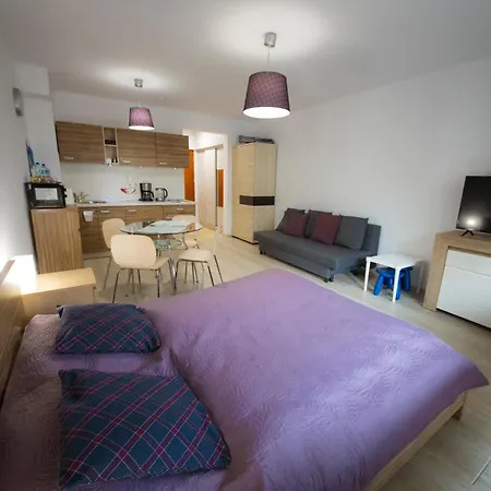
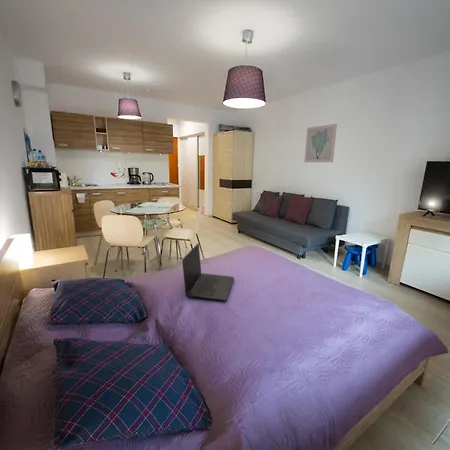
+ laptop [181,242,235,302]
+ wall art [303,123,338,163]
